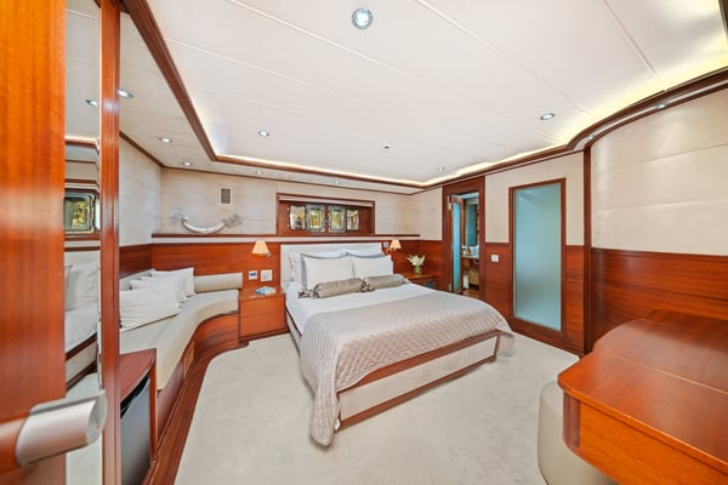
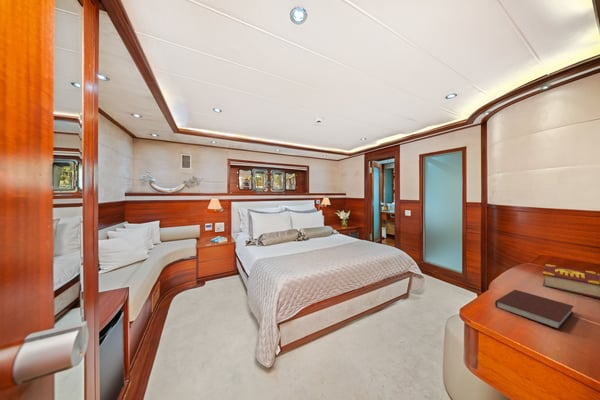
+ notebook [494,289,575,330]
+ book [542,263,600,300]
